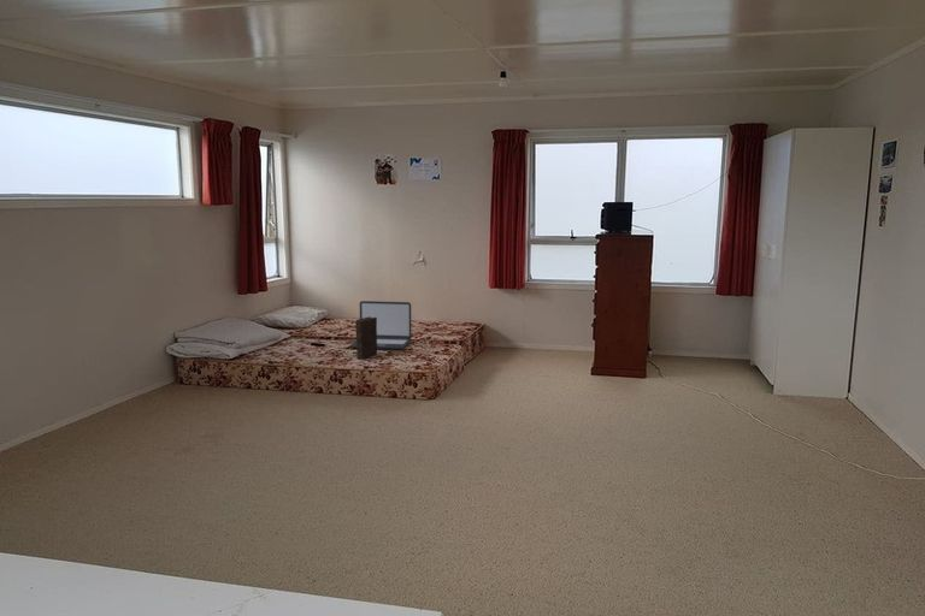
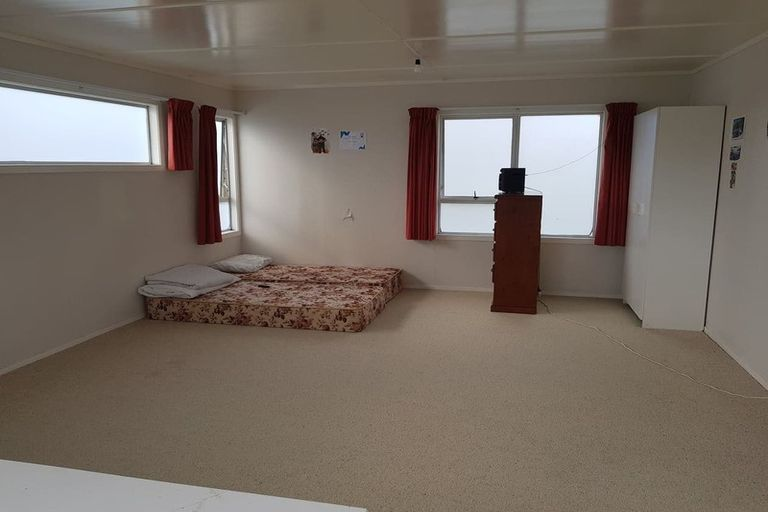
- book [354,316,378,360]
- laptop [348,300,412,351]
